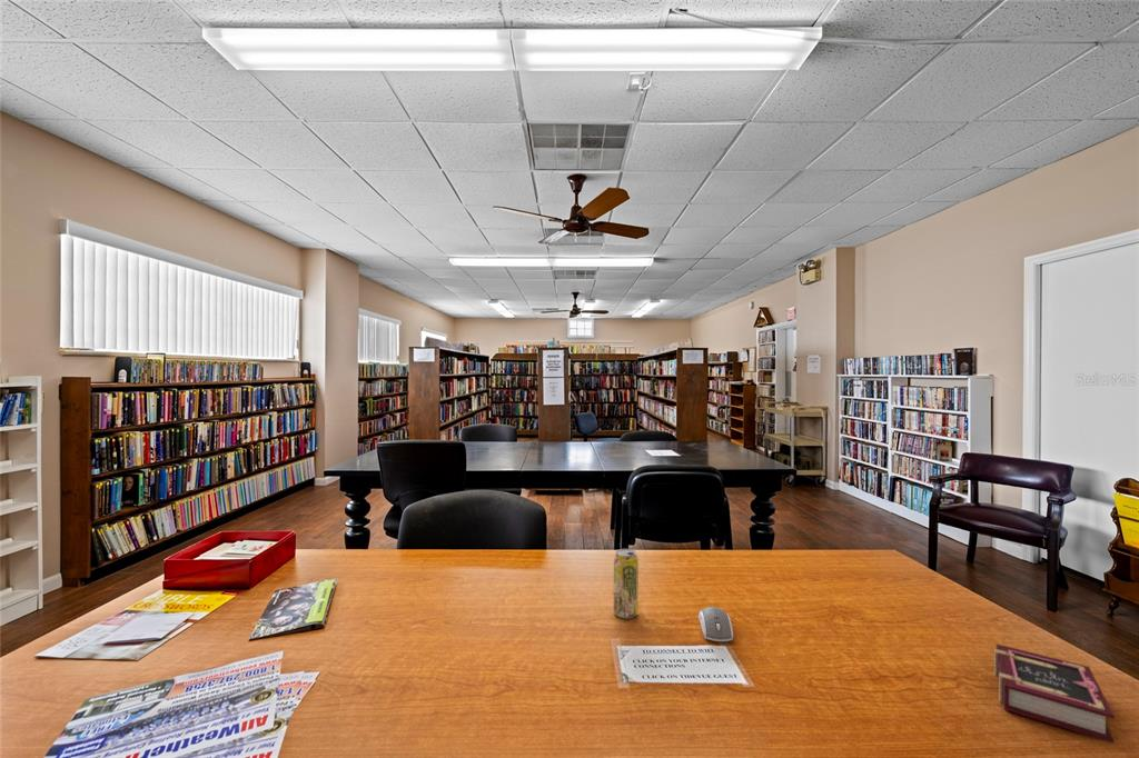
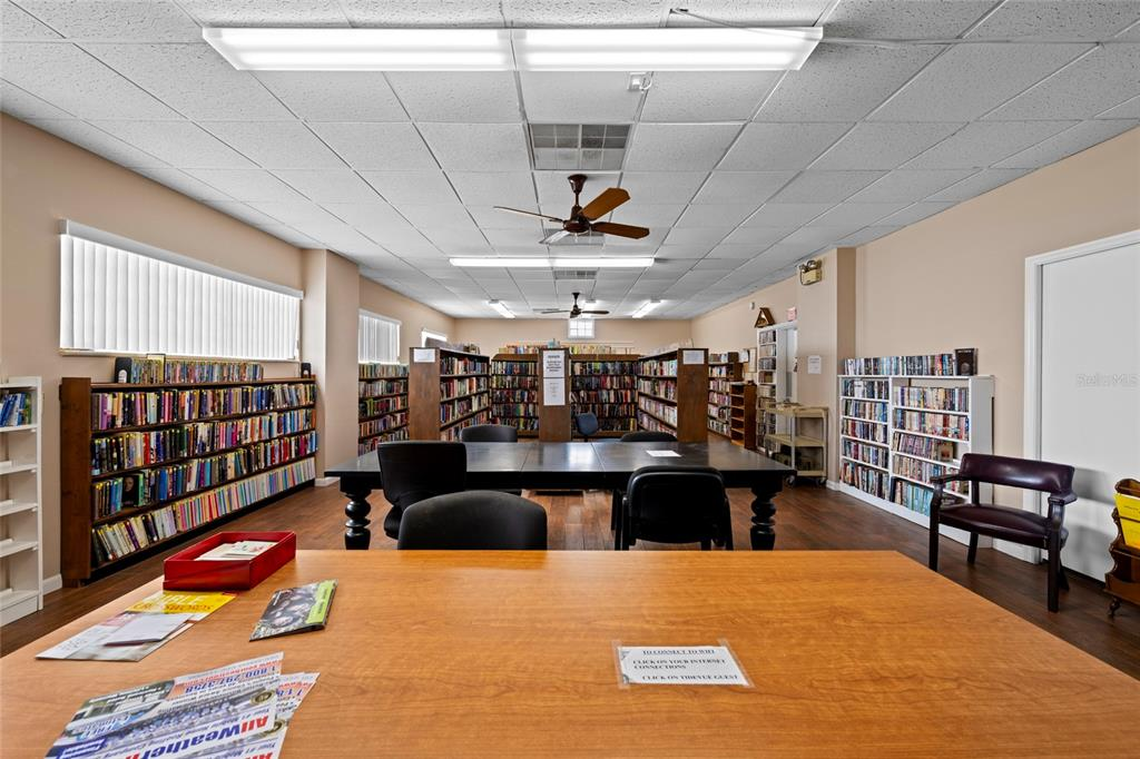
- book [993,642,1116,744]
- beverage can [613,548,640,619]
- computer mouse [697,606,734,642]
